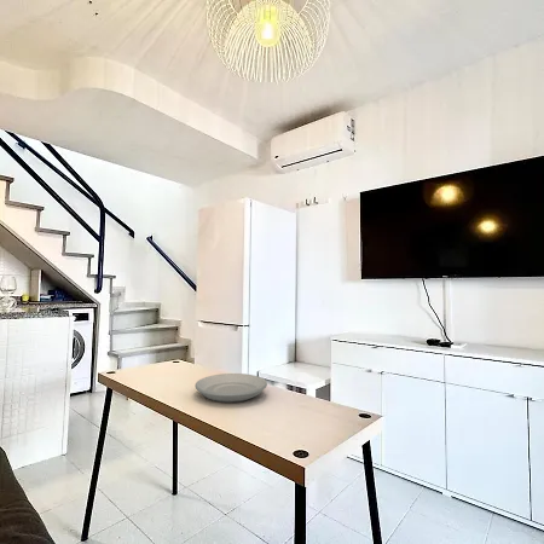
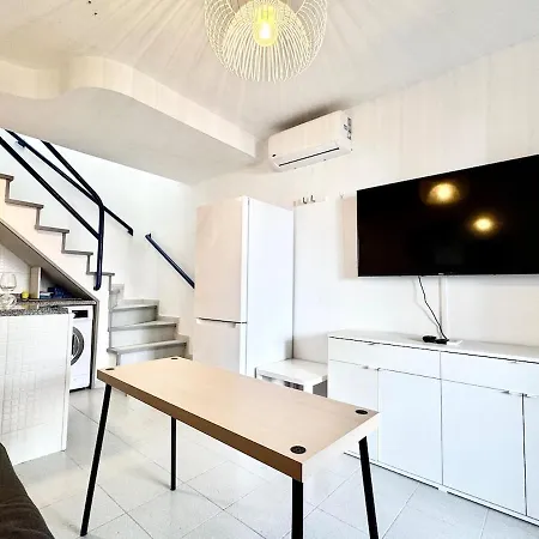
- plate [193,372,268,404]
